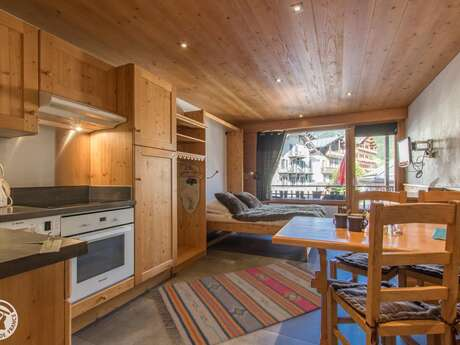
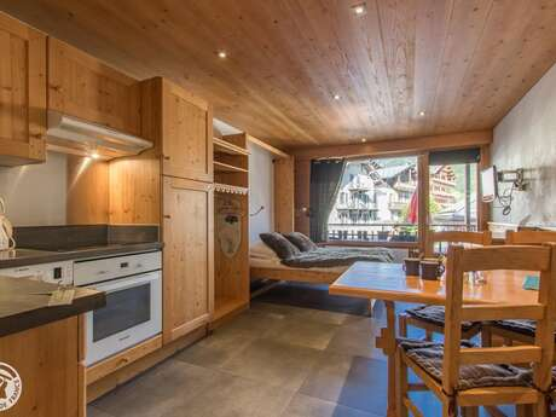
- rug [150,260,322,345]
